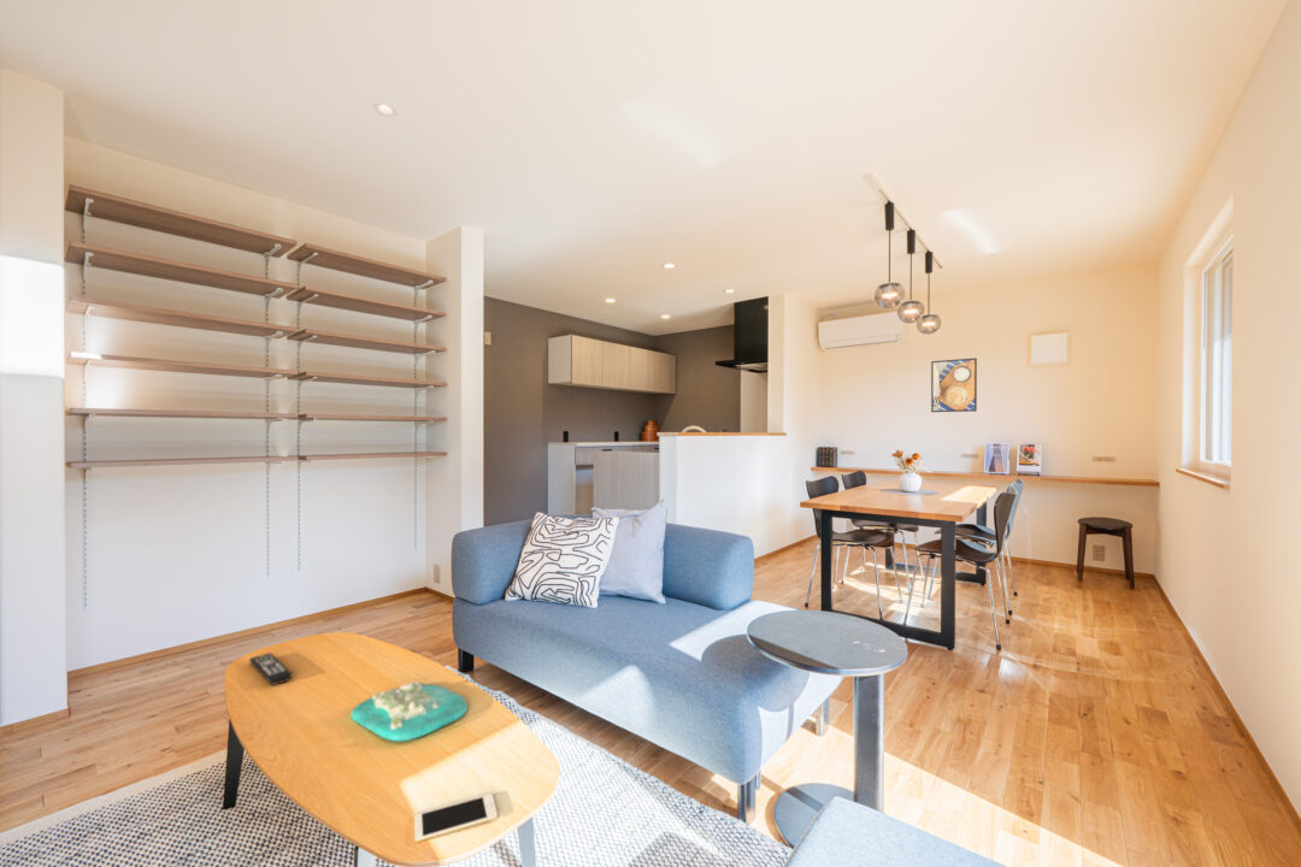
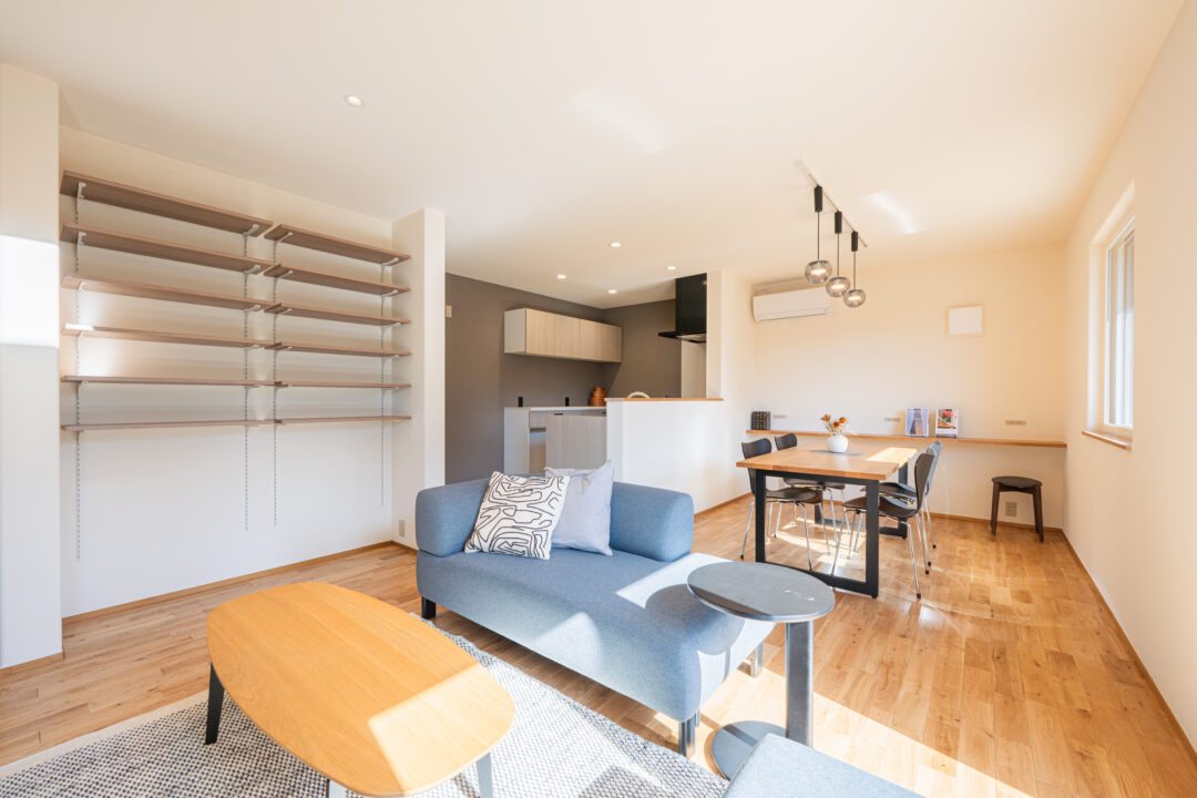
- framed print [930,358,978,413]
- decorative tray [351,674,469,742]
- cell phone [413,792,499,843]
- remote control [248,651,294,686]
